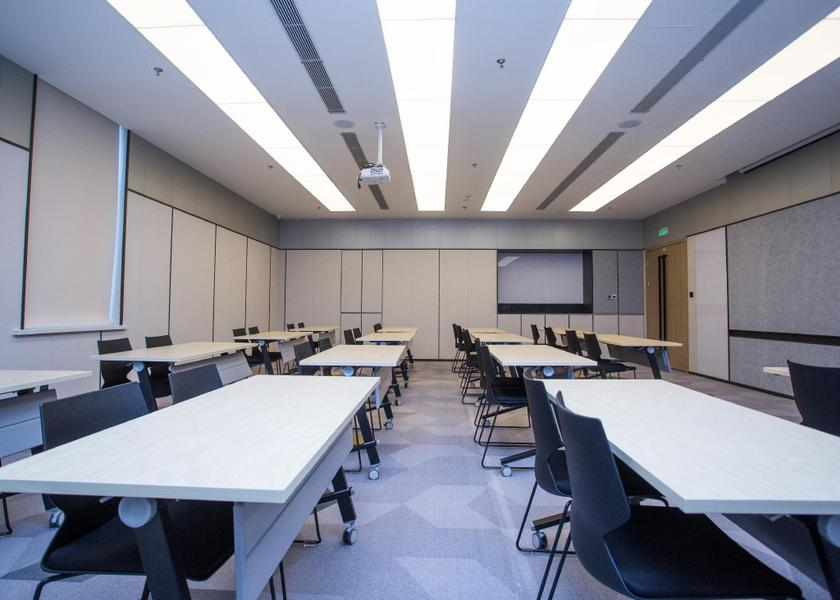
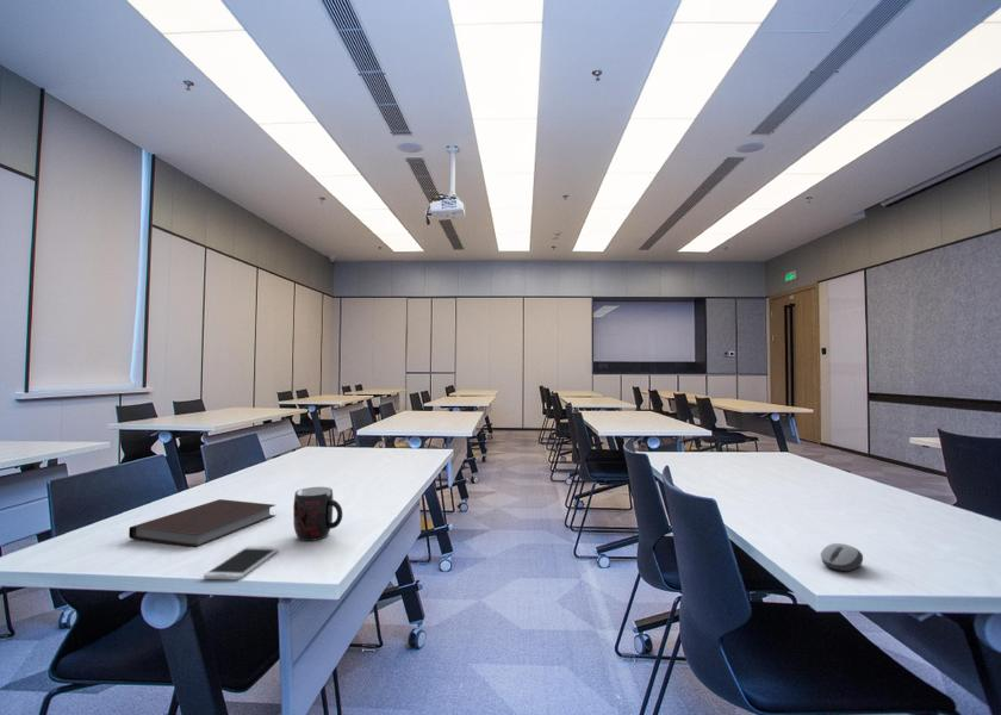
+ notebook [128,498,276,549]
+ mug [292,486,343,542]
+ computer mouse [819,542,864,572]
+ smartphone [203,546,279,582]
